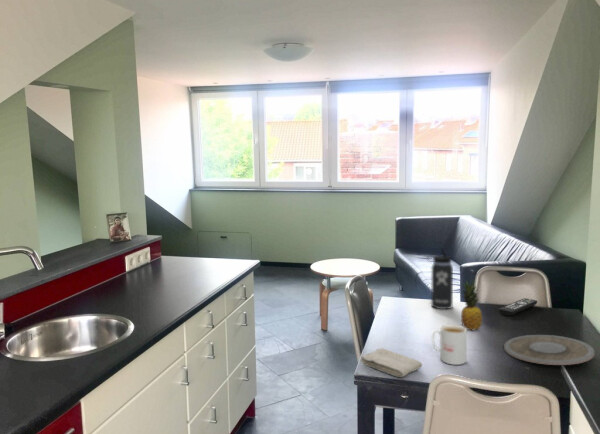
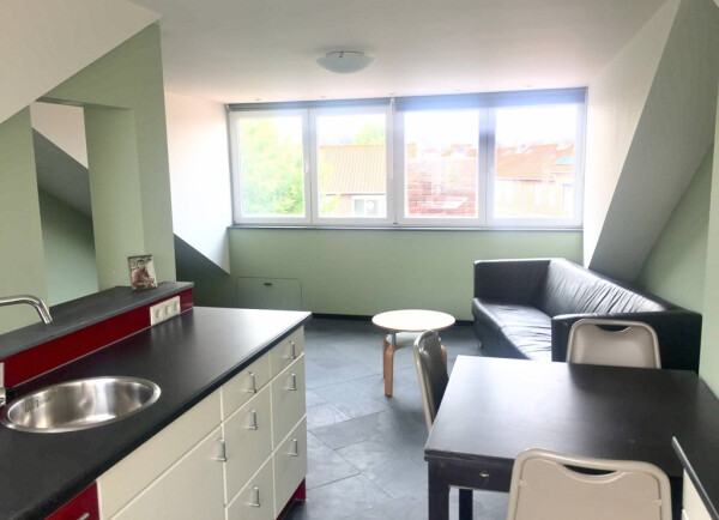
- mug [431,324,468,366]
- fruit [460,280,483,331]
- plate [503,334,596,366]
- washcloth [359,347,423,378]
- thermos bottle [426,246,454,310]
- remote control [498,297,538,316]
